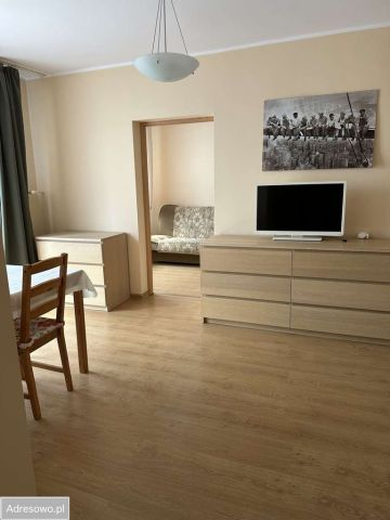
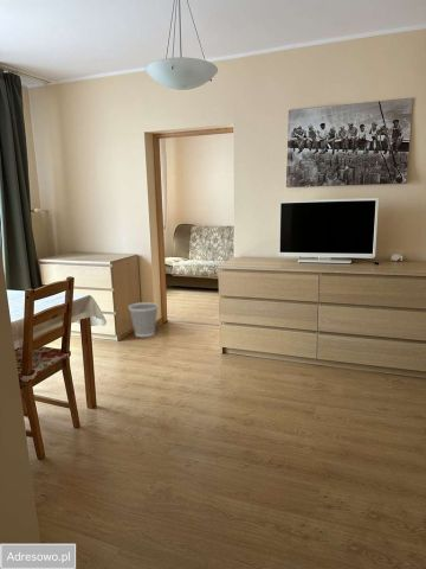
+ wastebasket [127,301,160,338]
